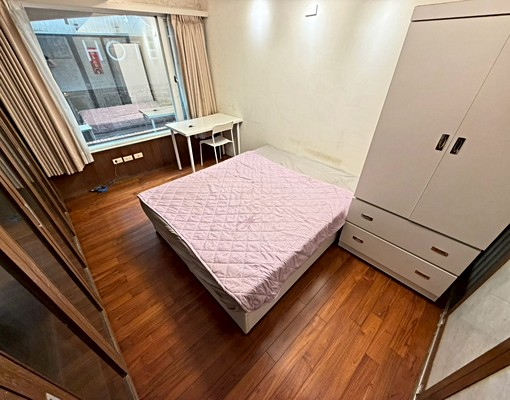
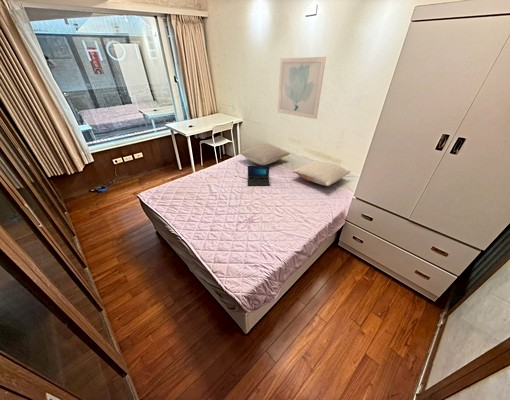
+ laptop [247,165,271,187]
+ wall art [277,56,327,120]
+ pillow [239,143,291,166]
+ pillow [291,160,352,187]
